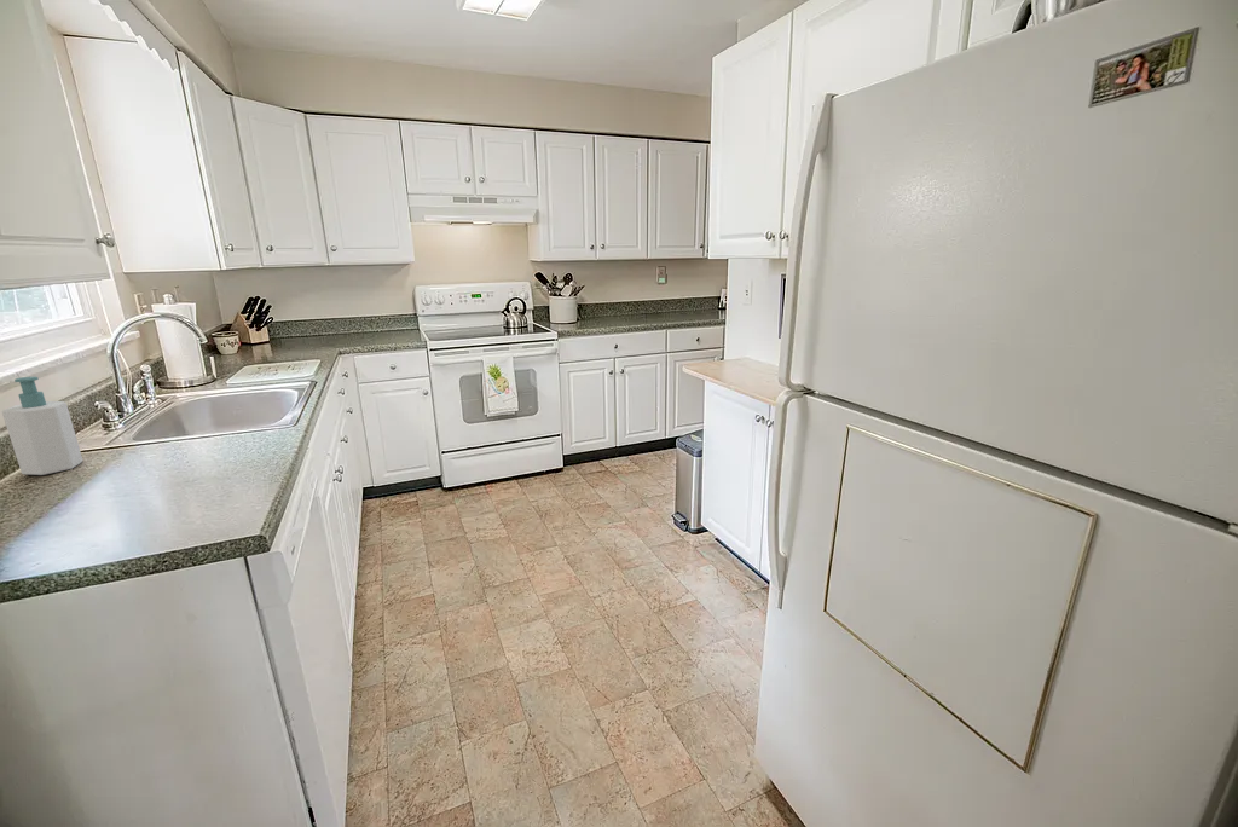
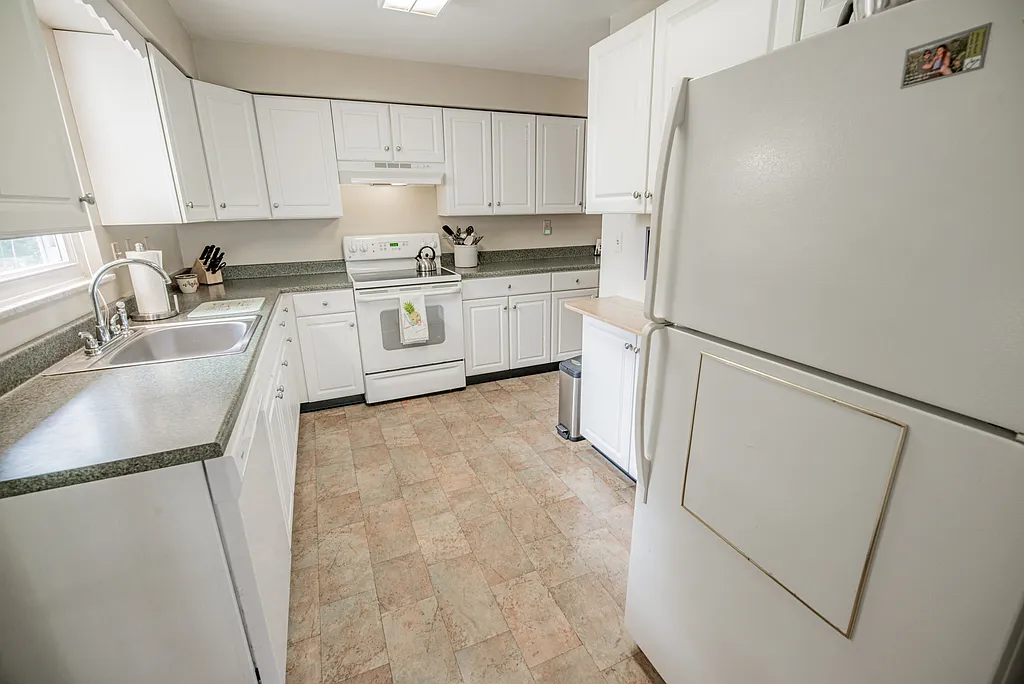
- soap bottle [1,376,83,476]
